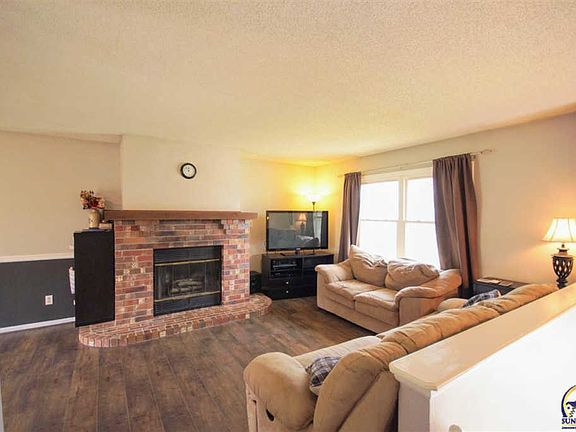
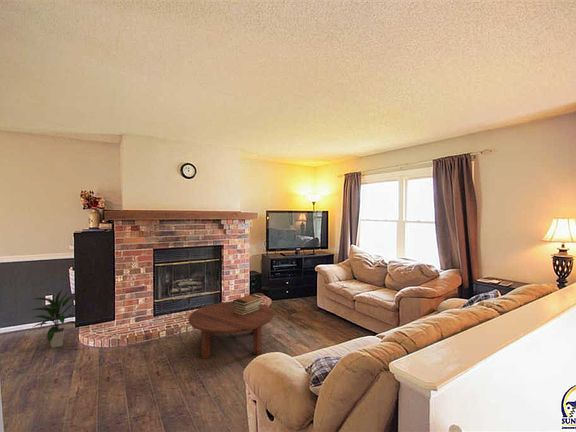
+ book stack [232,294,262,315]
+ coffee table [188,301,275,360]
+ indoor plant [27,288,80,349]
